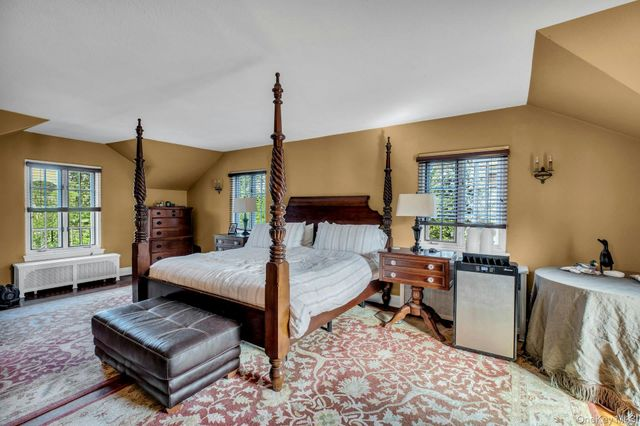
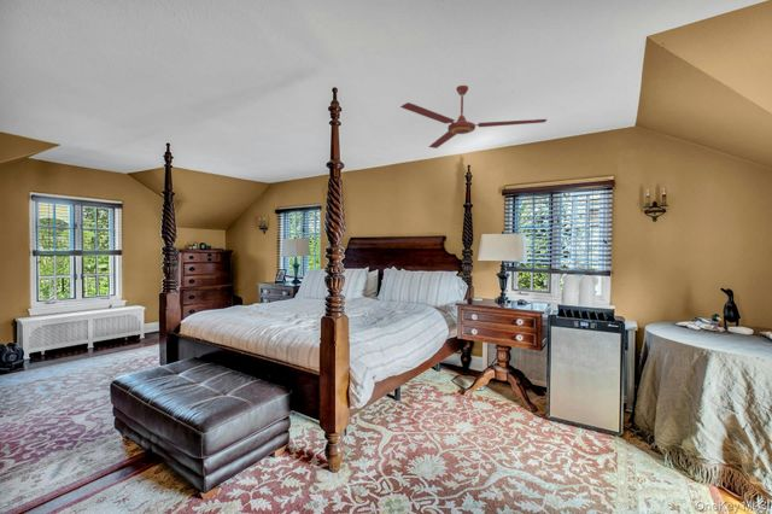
+ ceiling fan [399,84,548,150]
